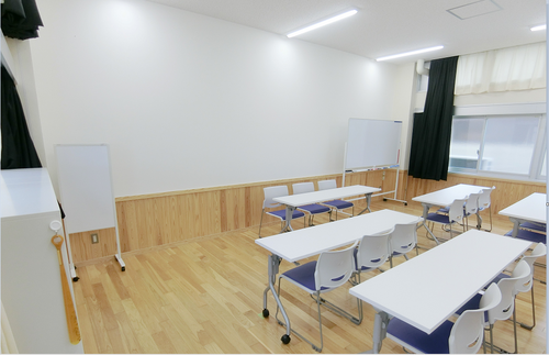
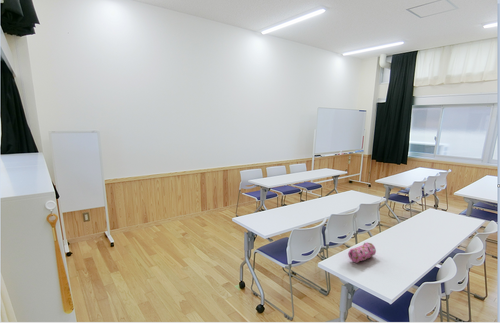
+ pencil case [347,242,377,264]
